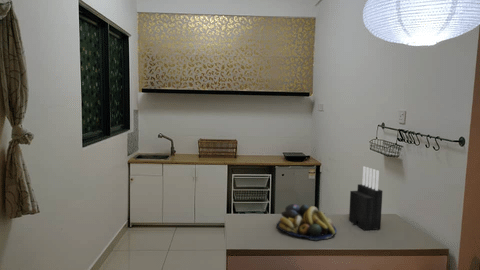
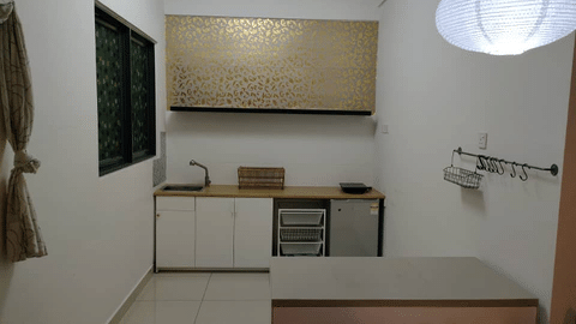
- fruit bowl [276,203,337,241]
- knife block [348,166,383,231]
